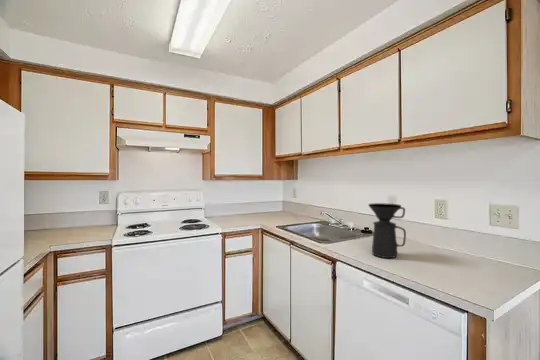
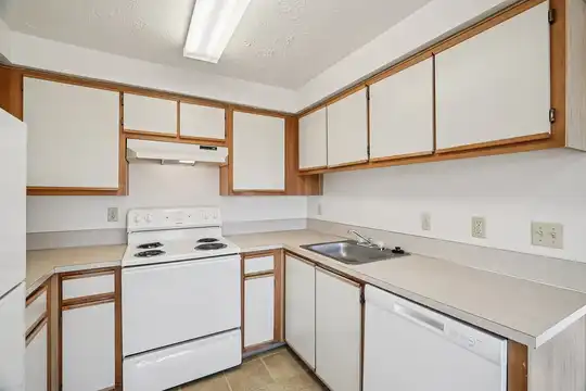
- coffee maker [367,202,407,259]
